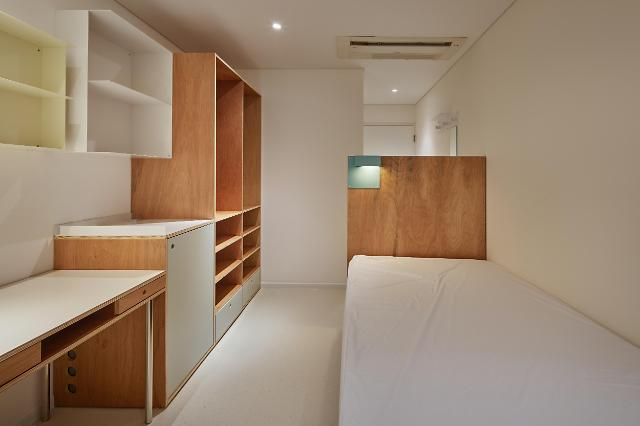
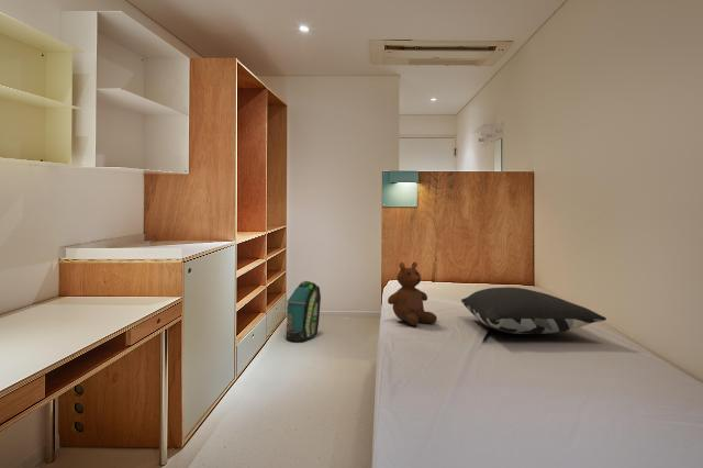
+ teddy bear [387,260,438,326]
+ backpack [284,280,322,343]
+ pillow [460,286,607,335]
